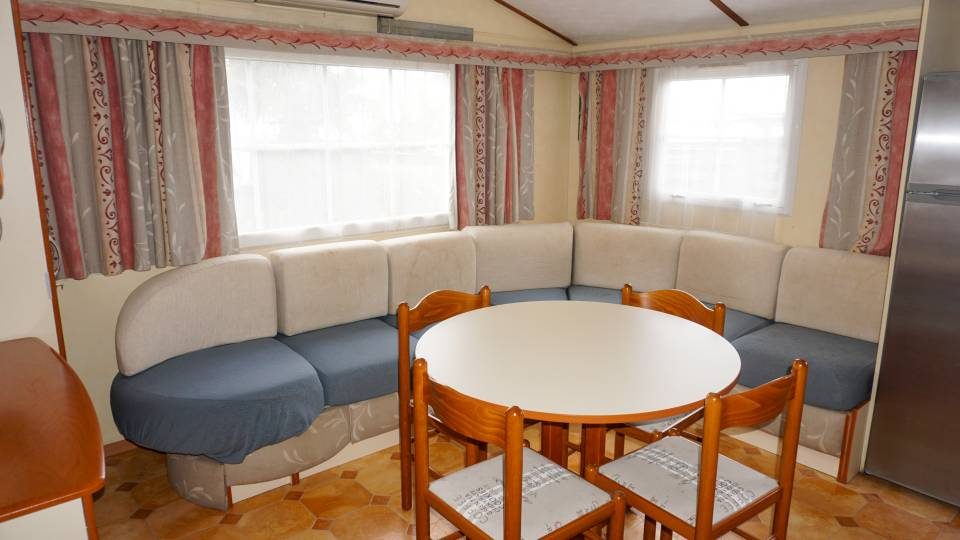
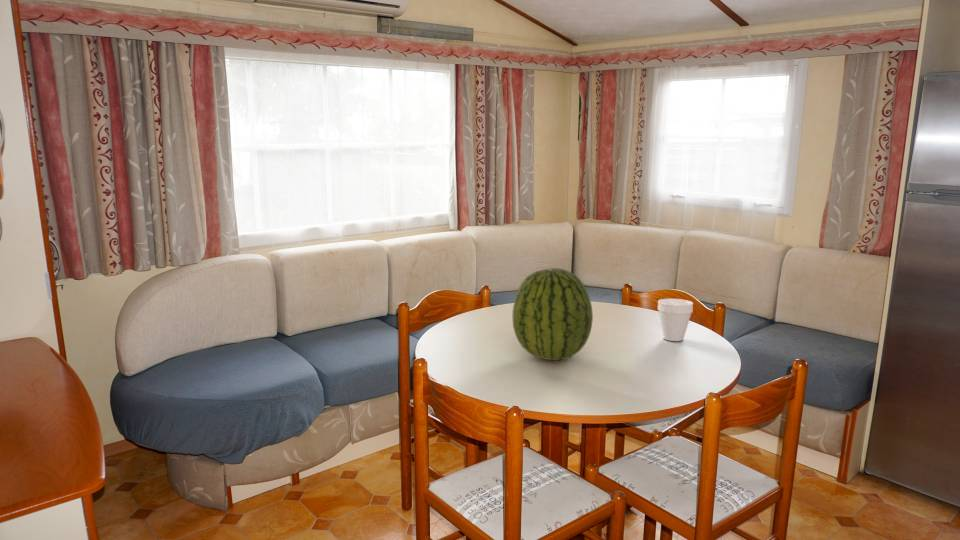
+ fruit [512,267,594,361]
+ cup [657,298,694,342]
